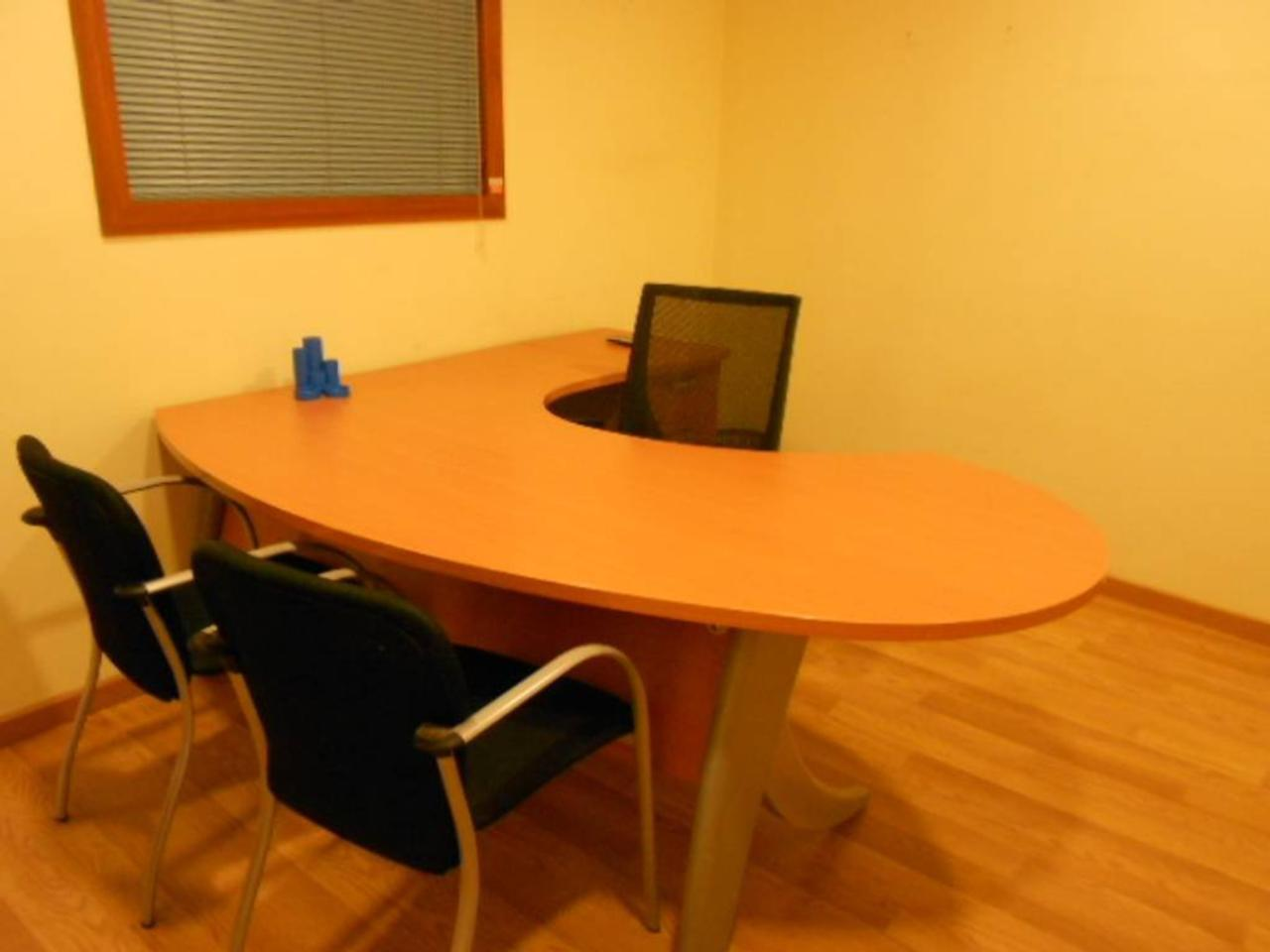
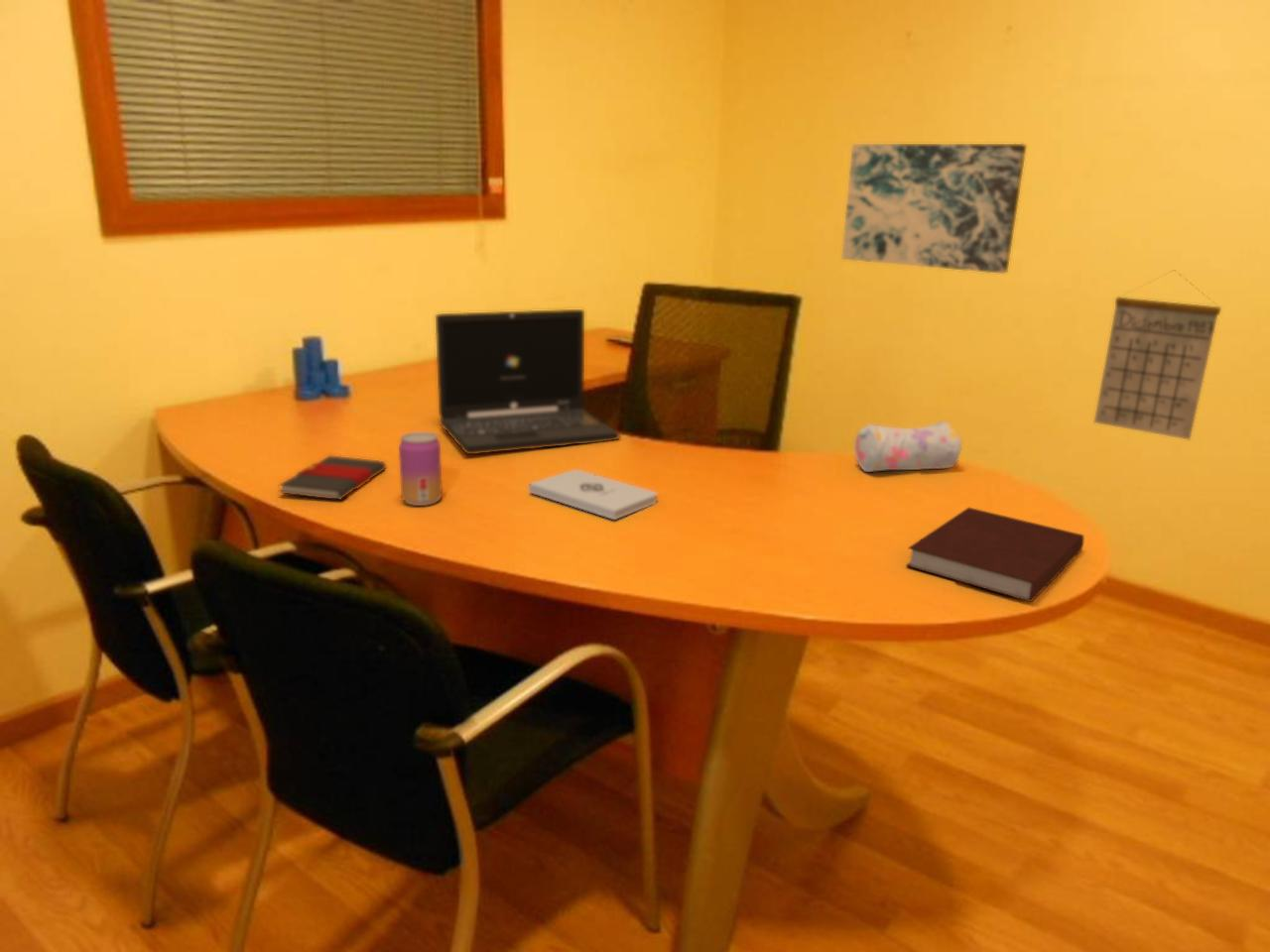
+ pencil case [853,420,962,473]
+ notepad [528,469,658,521]
+ beer can [398,431,444,507]
+ notebook [905,507,1084,603]
+ laptop [435,308,621,455]
+ wall art [840,143,1027,275]
+ book [278,454,387,501]
+ calendar [1093,270,1222,440]
